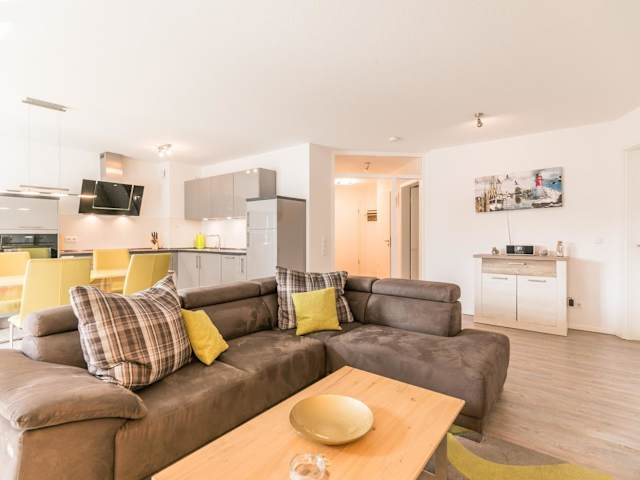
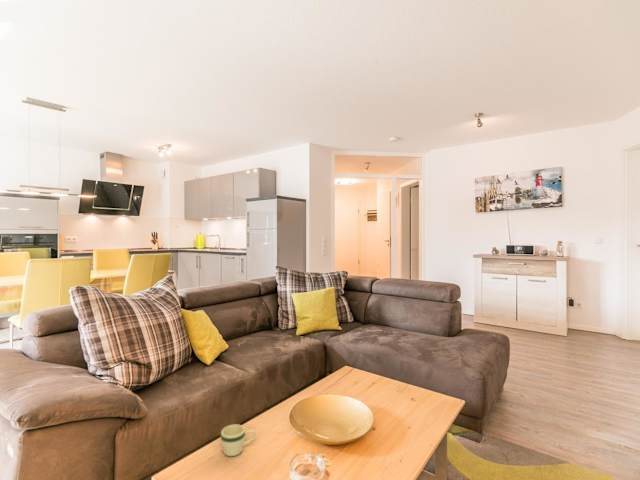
+ mug [220,423,257,457]
